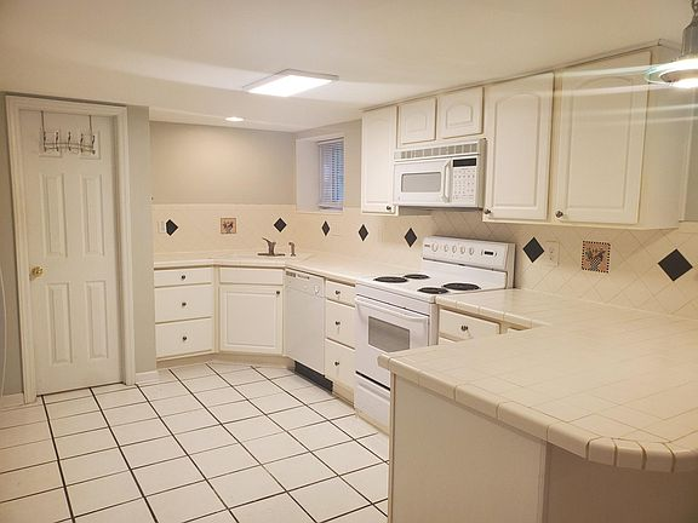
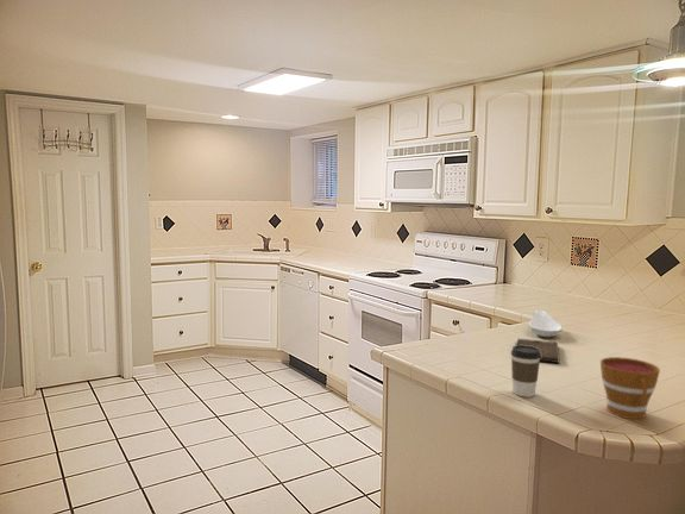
+ spoon rest [528,309,564,338]
+ coffee cup [510,345,541,399]
+ cup [599,356,661,420]
+ cutting board [515,338,560,364]
